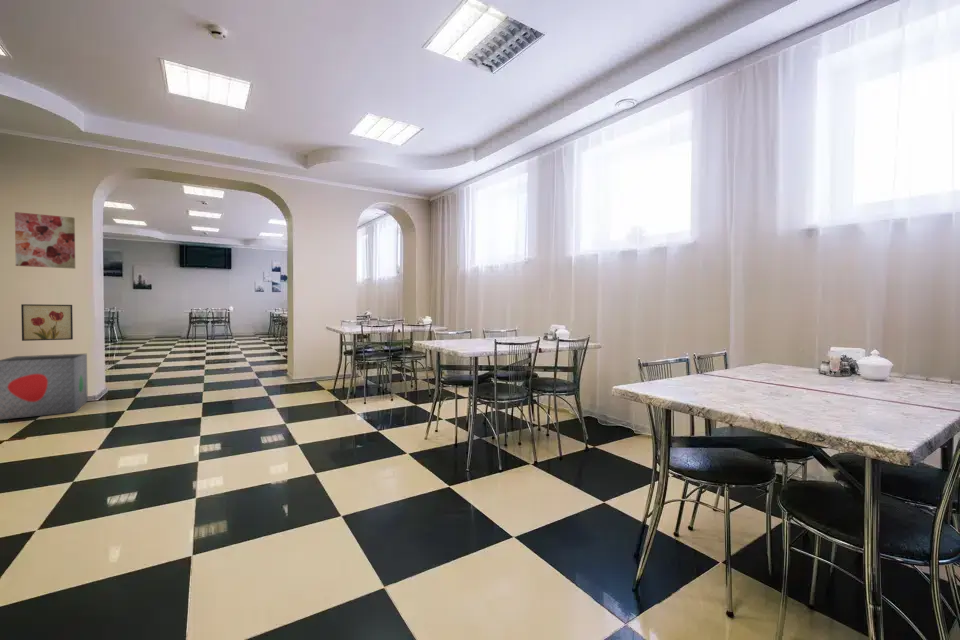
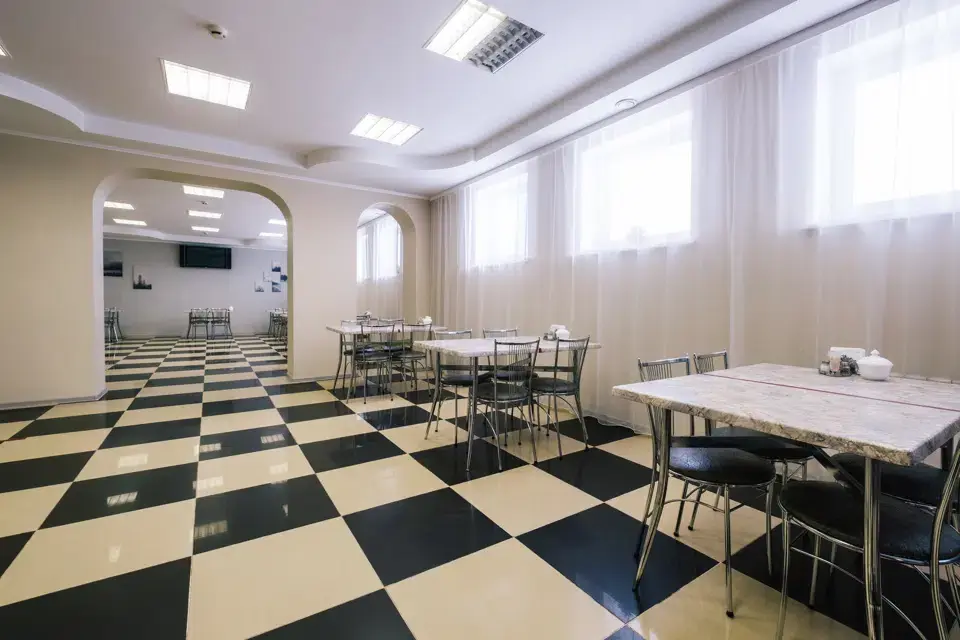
- wall art [20,303,74,342]
- wall art [14,211,76,270]
- storage bin [0,353,89,420]
